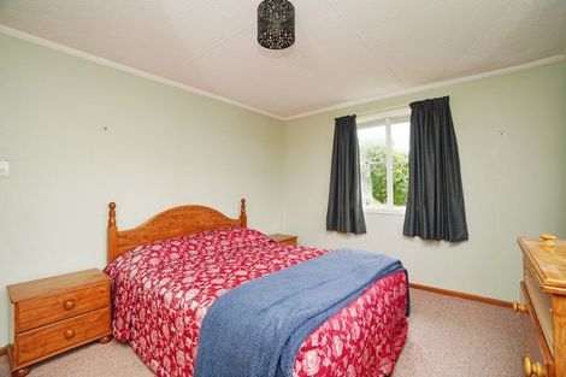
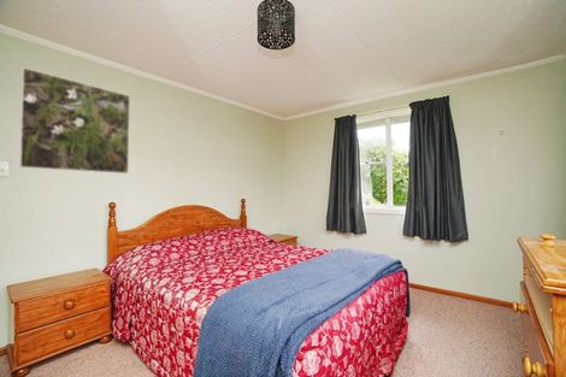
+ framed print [18,66,131,175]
